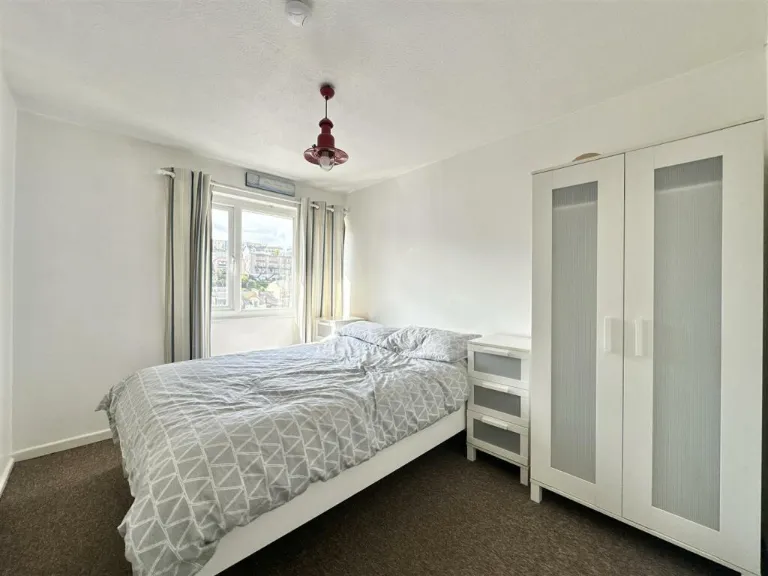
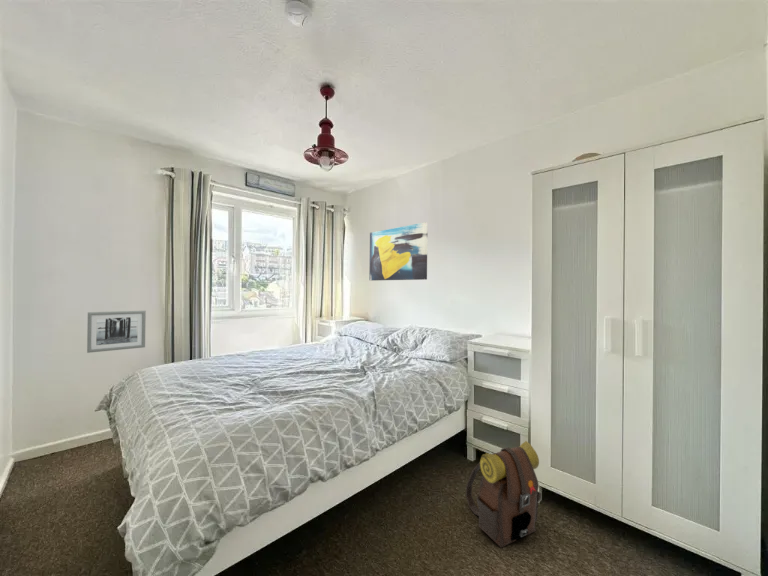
+ wall art [86,310,147,354]
+ wall art [368,222,429,281]
+ backpack [465,440,542,548]
